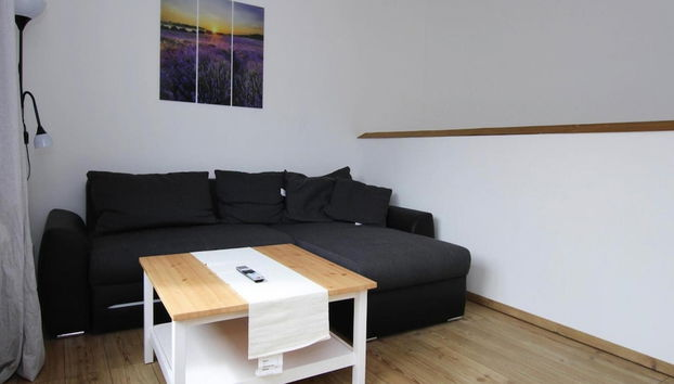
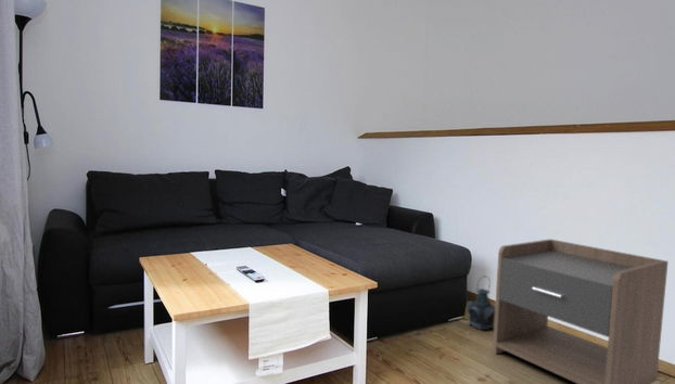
+ nightstand [492,238,670,384]
+ lantern [466,276,495,331]
